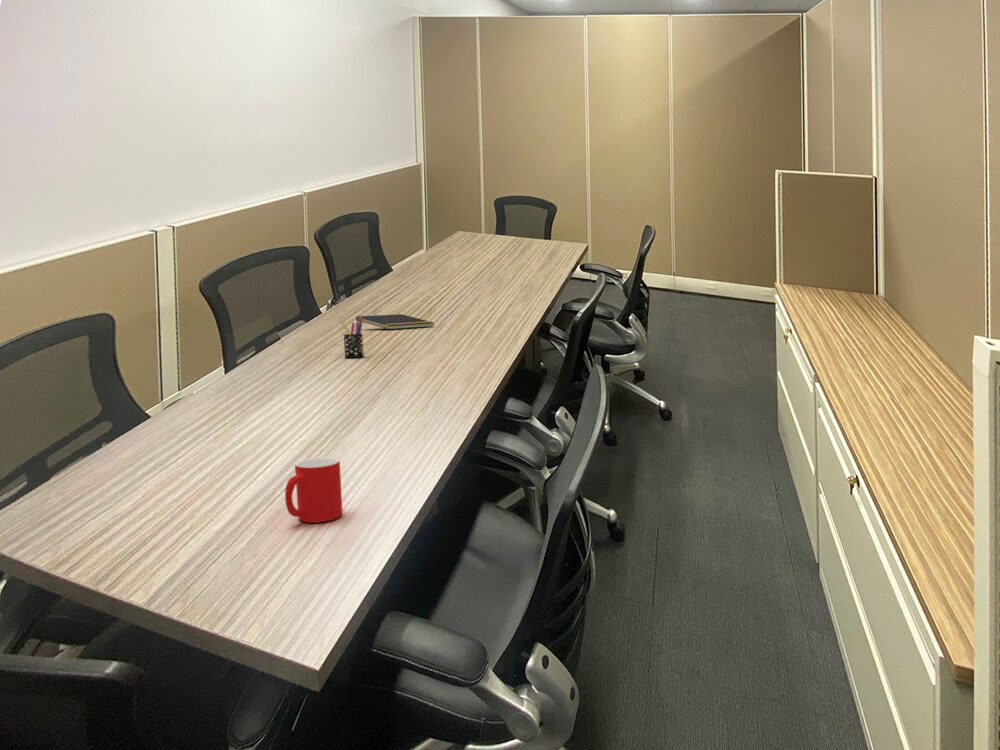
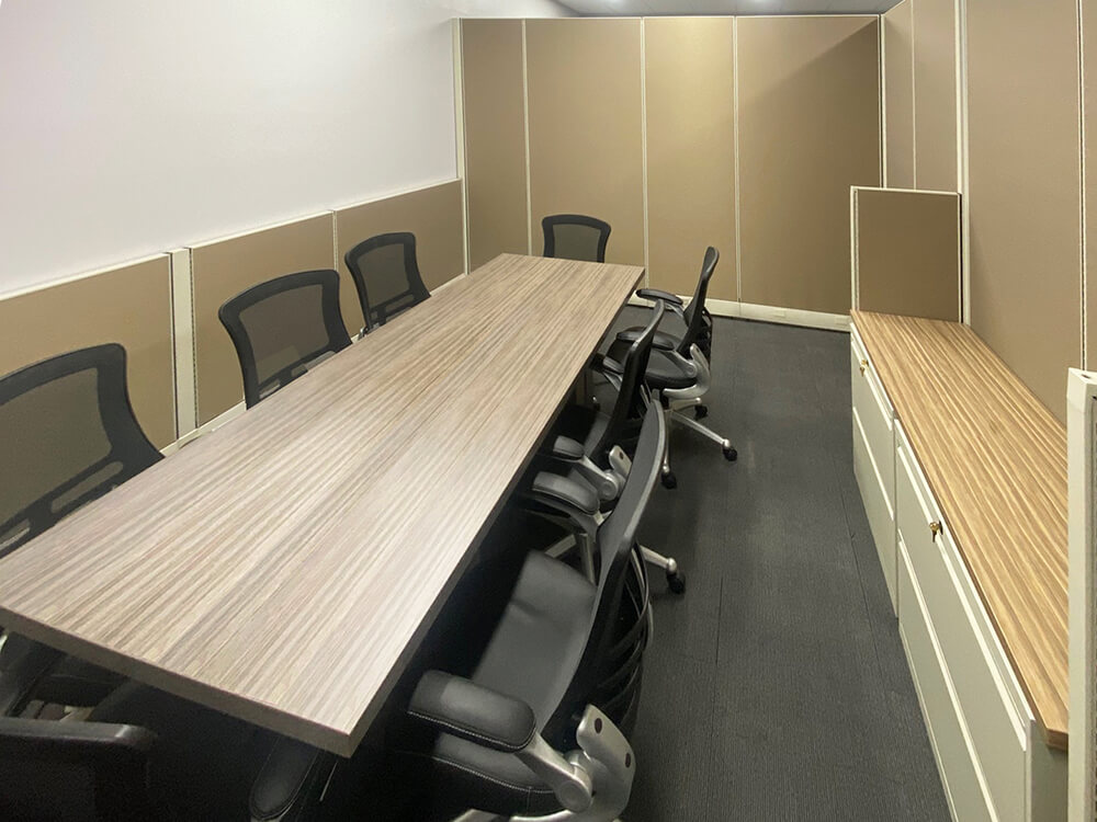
- pen holder [341,317,365,359]
- cup [284,456,343,524]
- notepad [355,313,435,331]
